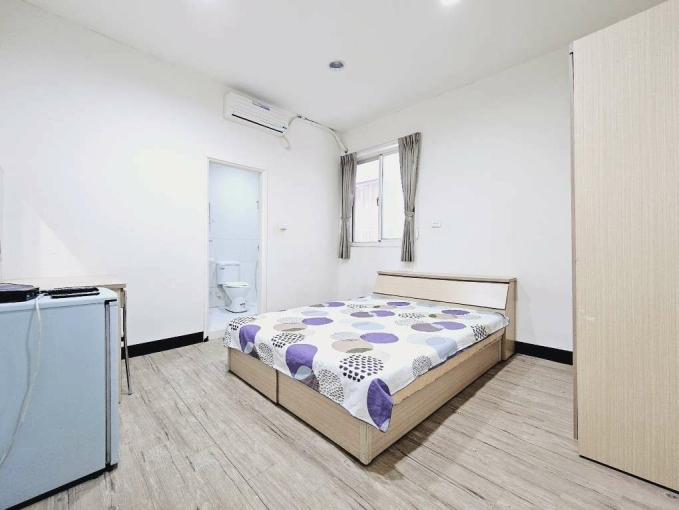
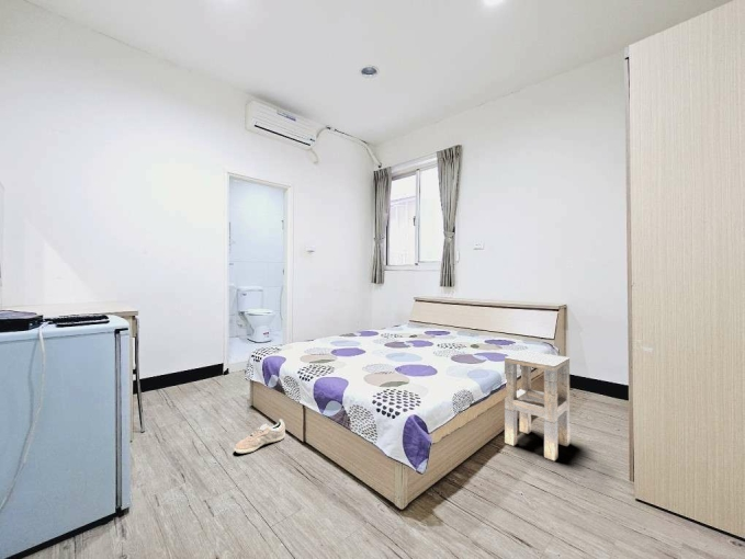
+ side table [504,350,571,461]
+ sneaker [234,418,286,454]
